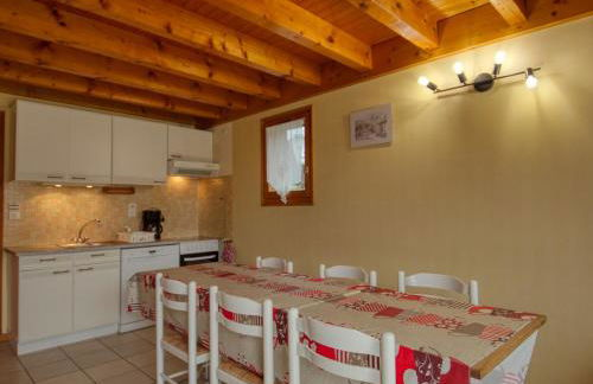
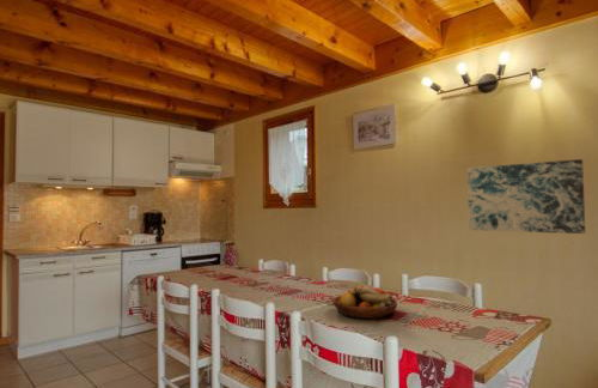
+ wall art [466,158,586,235]
+ fruit bowl [331,284,398,320]
